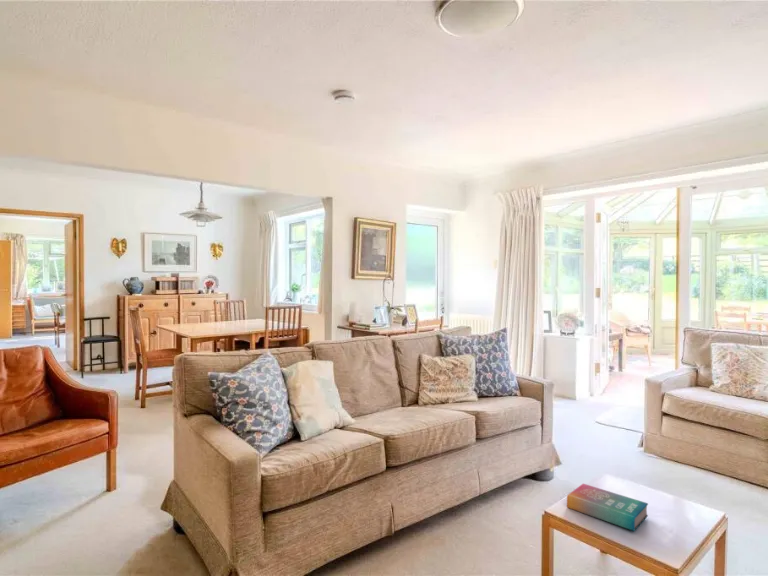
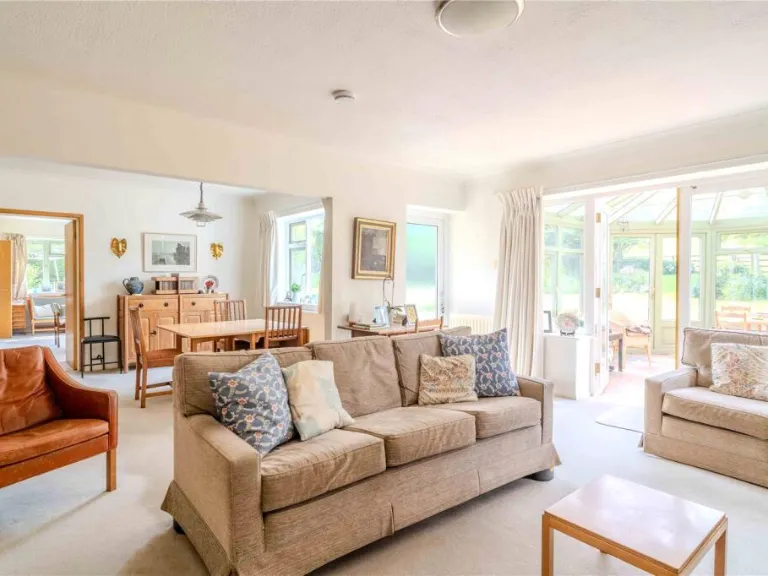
- book [566,483,649,532]
